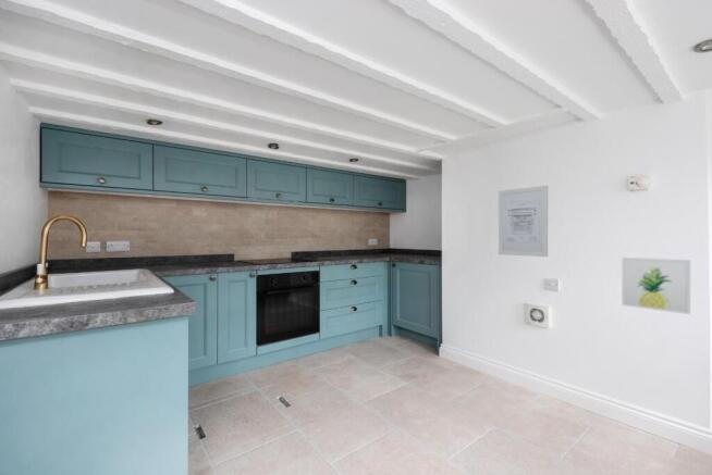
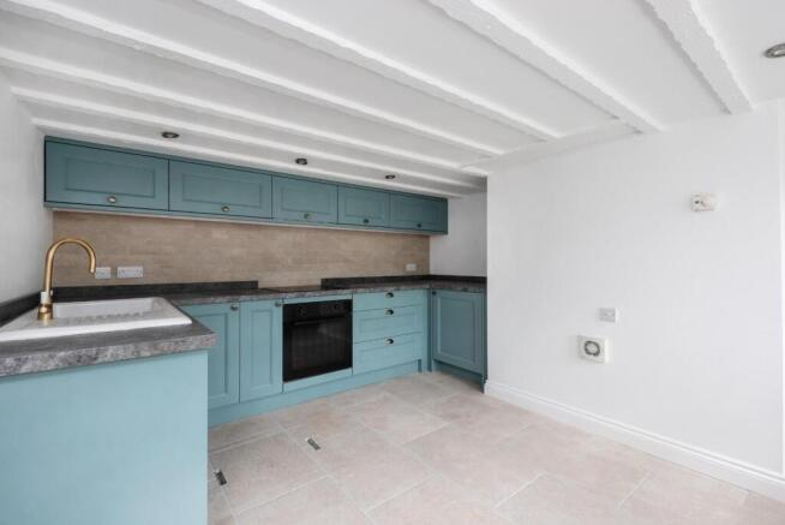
- wall art [621,257,691,315]
- wall art [498,185,549,258]
